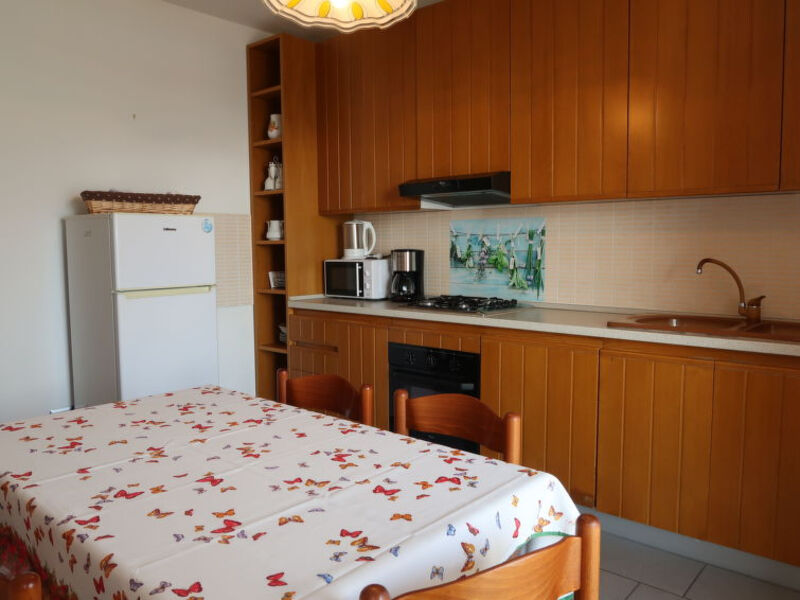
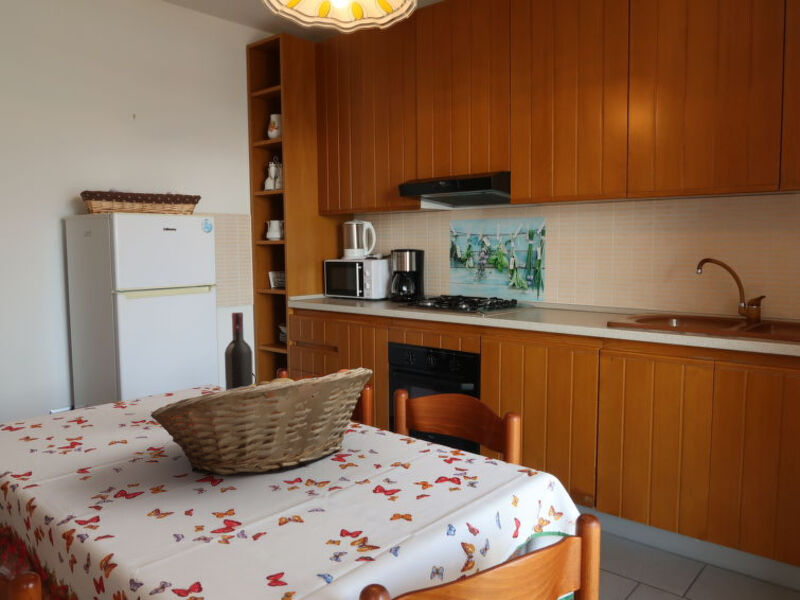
+ wine bottle [224,311,254,391]
+ fruit basket [150,366,374,476]
